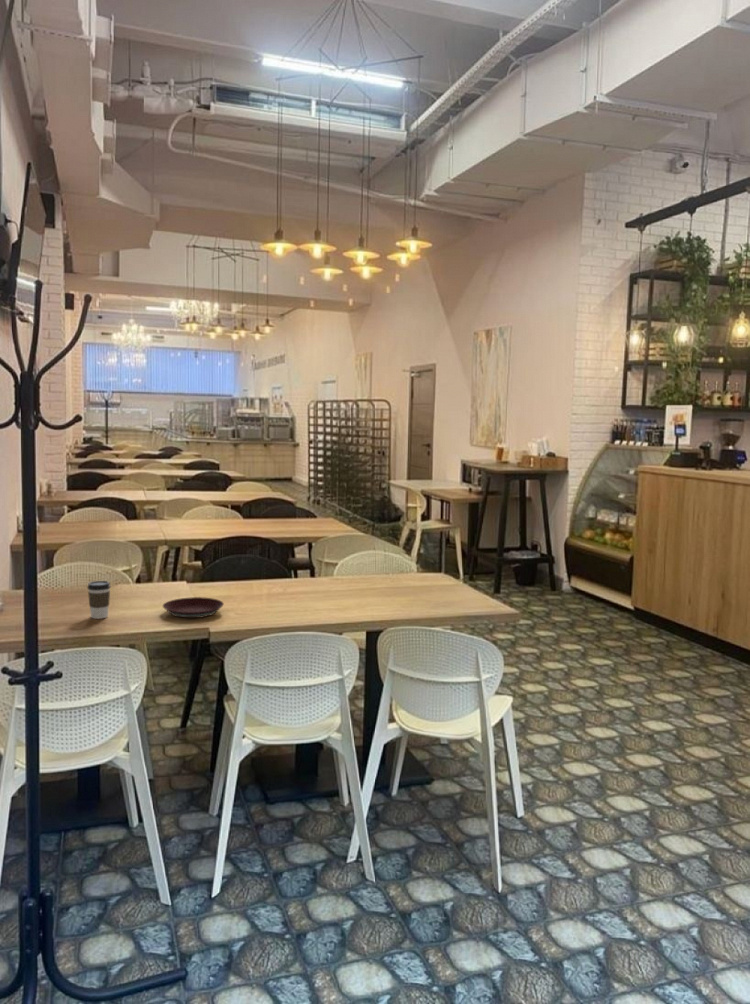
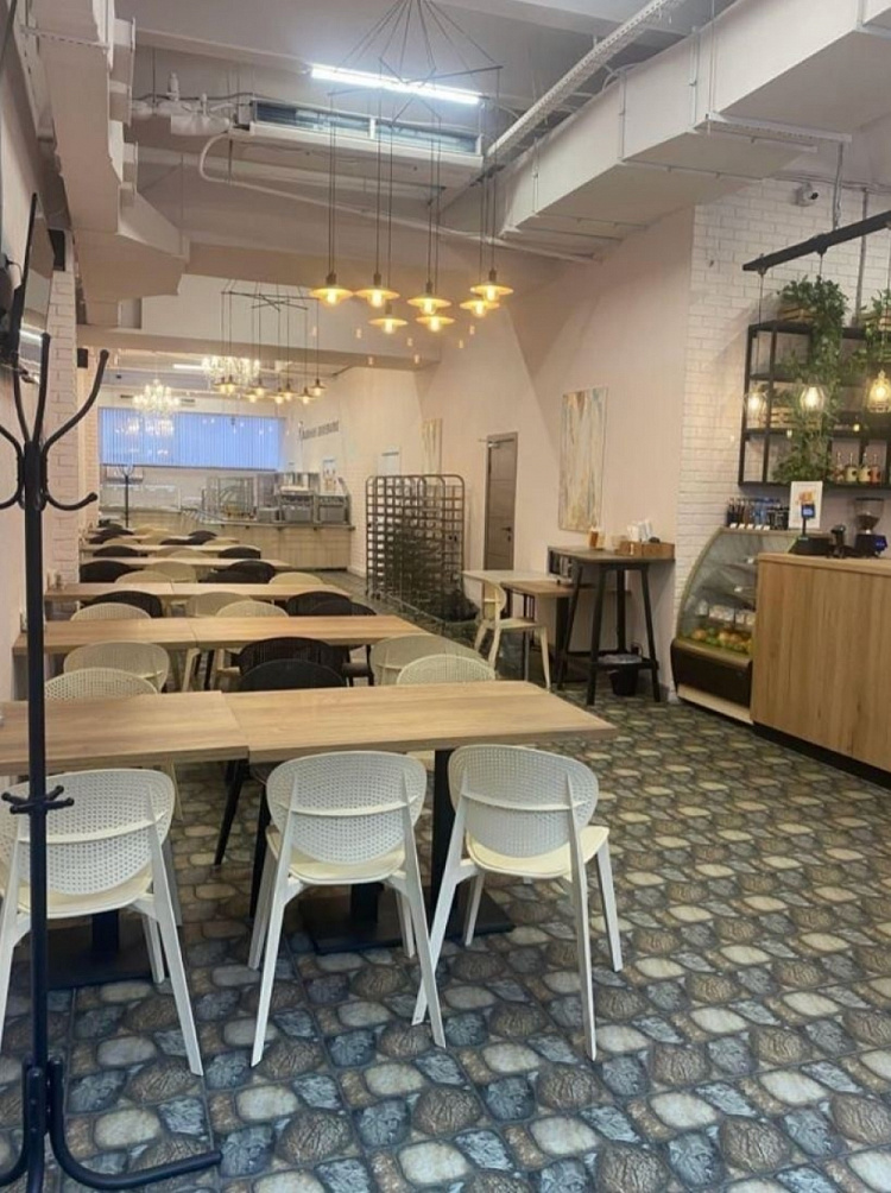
- plate [162,596,225,619]
- coffee cup [86,580,112,620]
